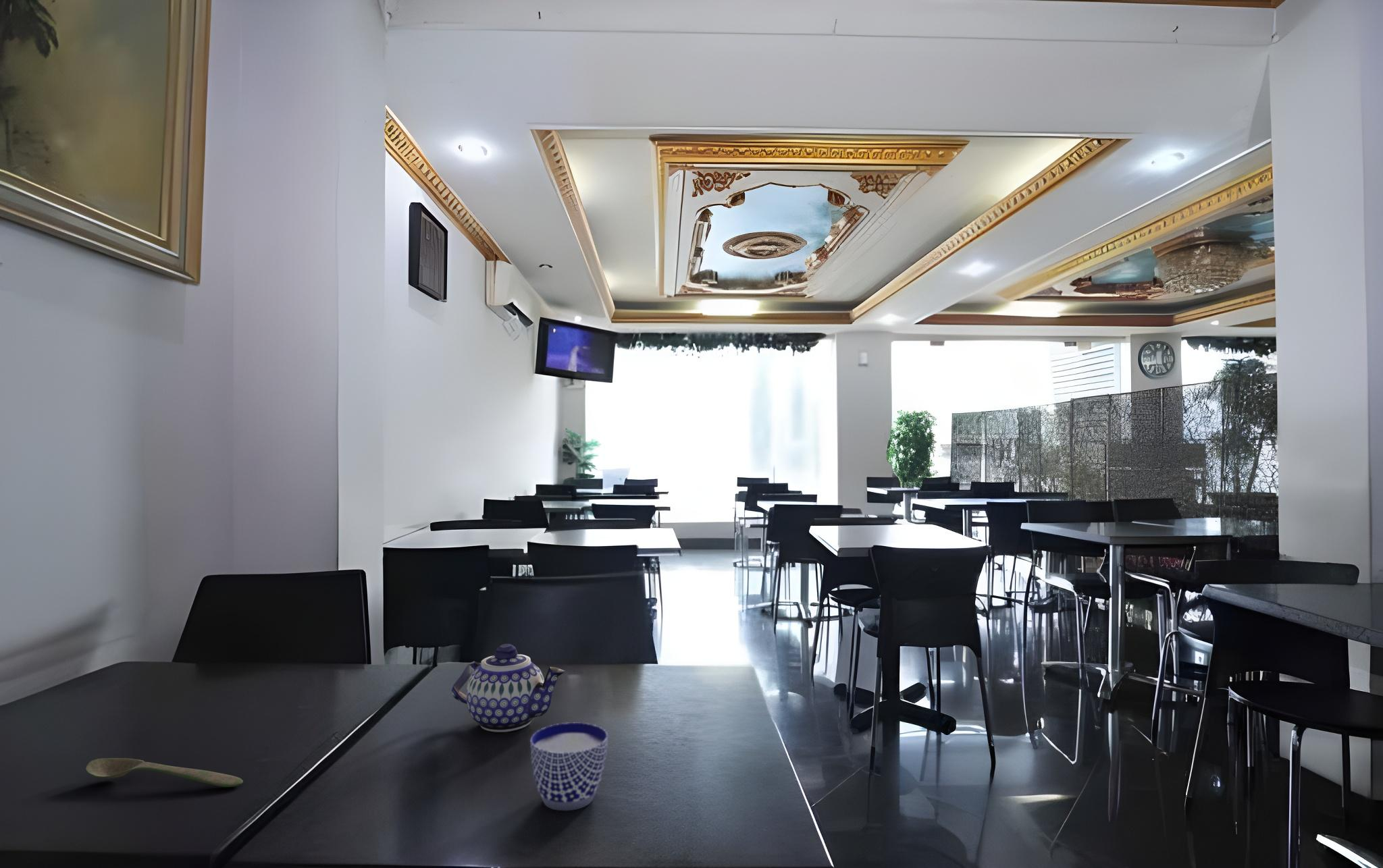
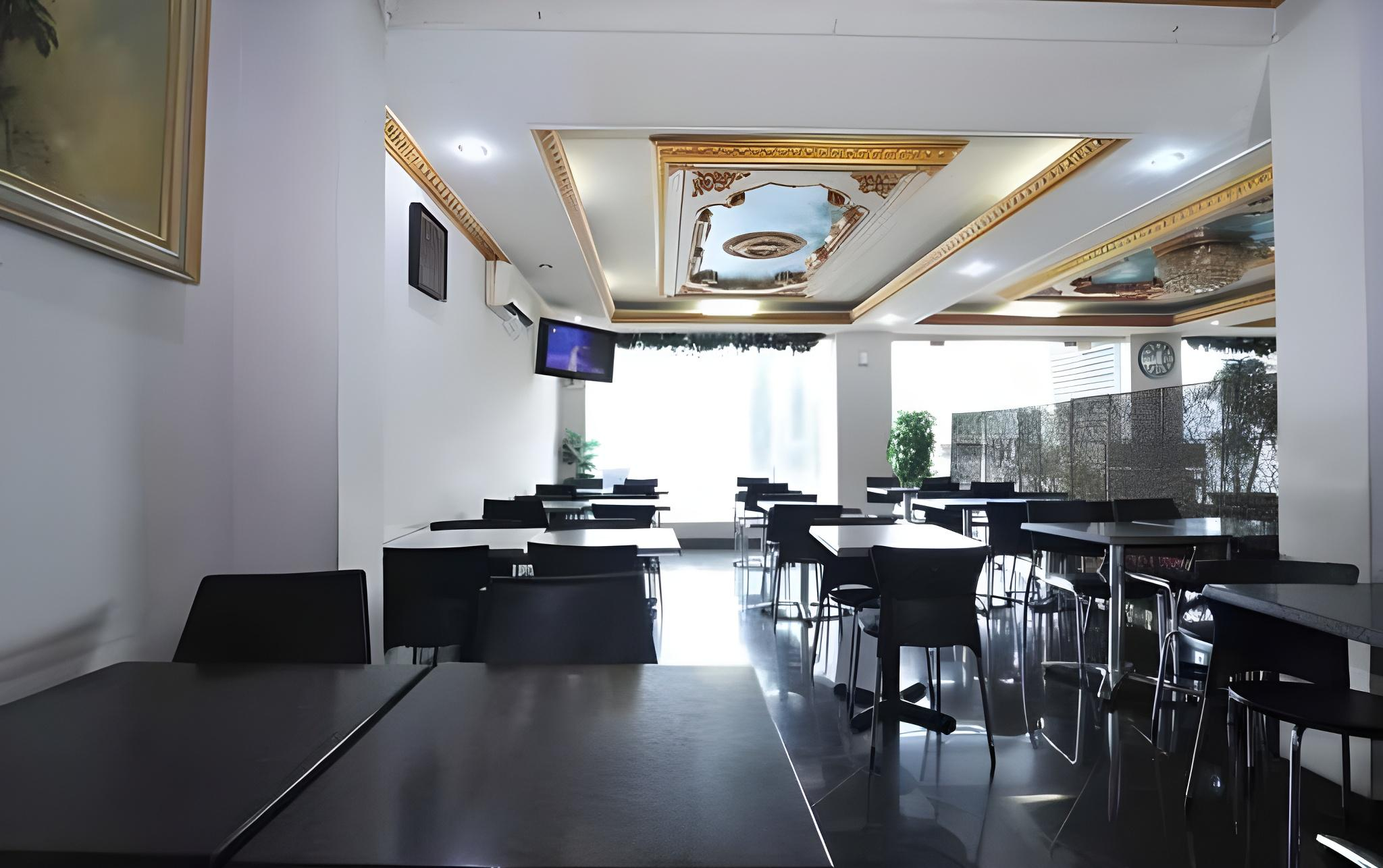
- teapot [451,643,567,733]
- spoon [85,757,244,788]
- cup [529,722,608,811]
